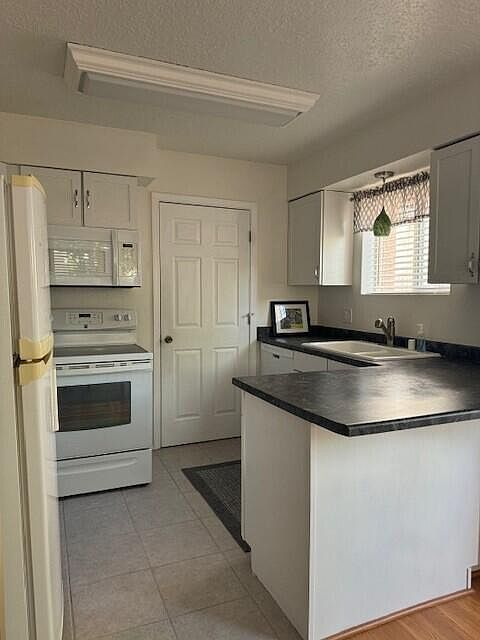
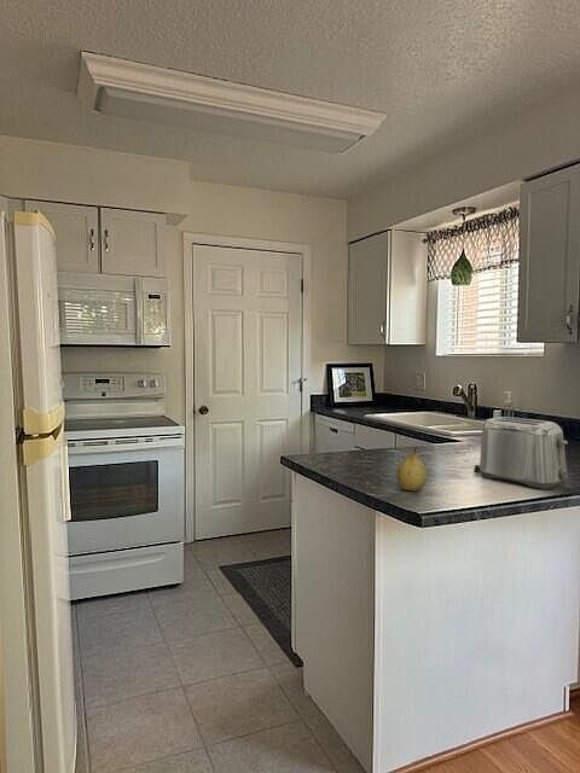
+ toaster [472,415,569,490]
+ fruit [395,447,428,492]
